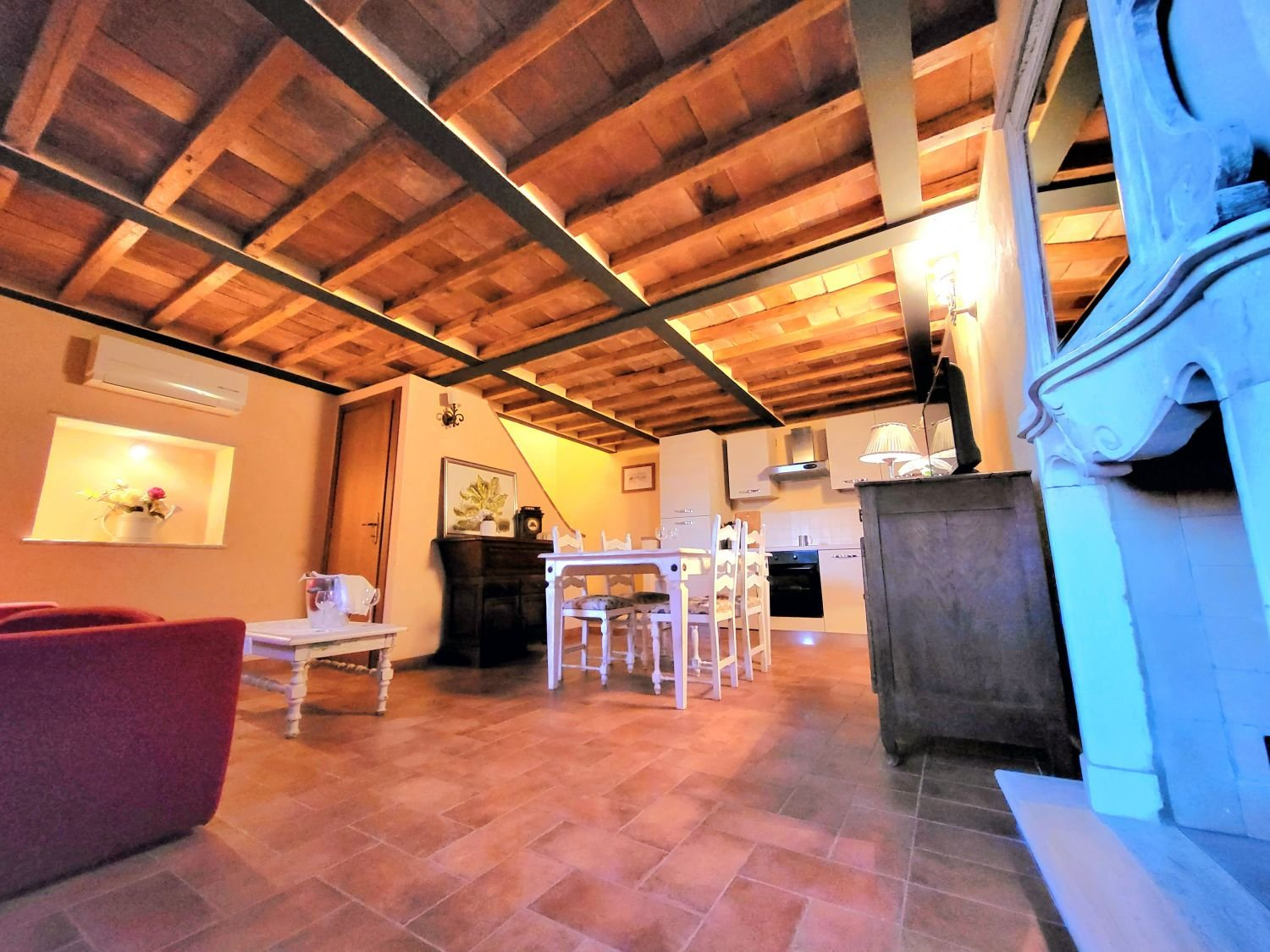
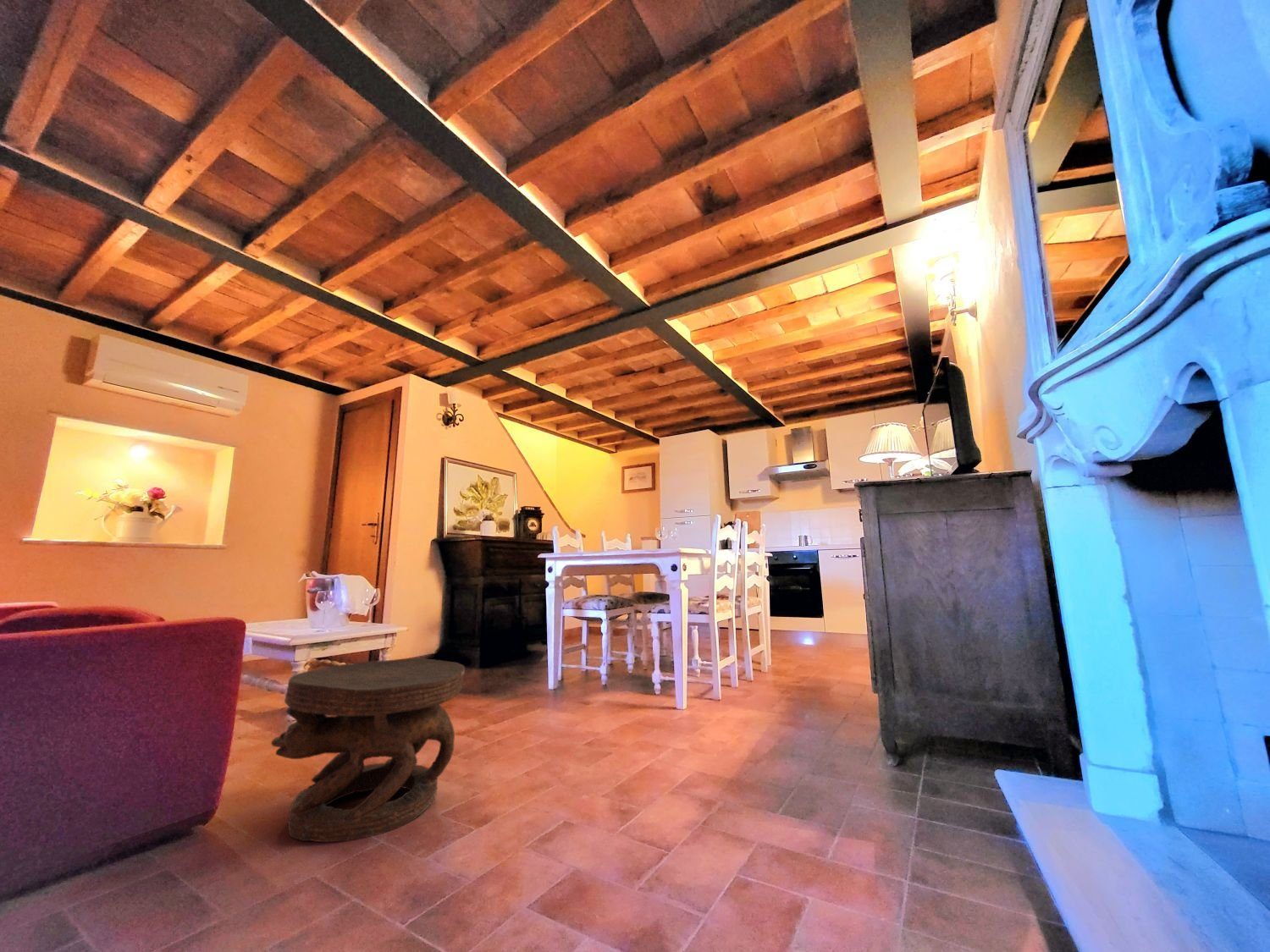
+ side table [270,658,466,843]
